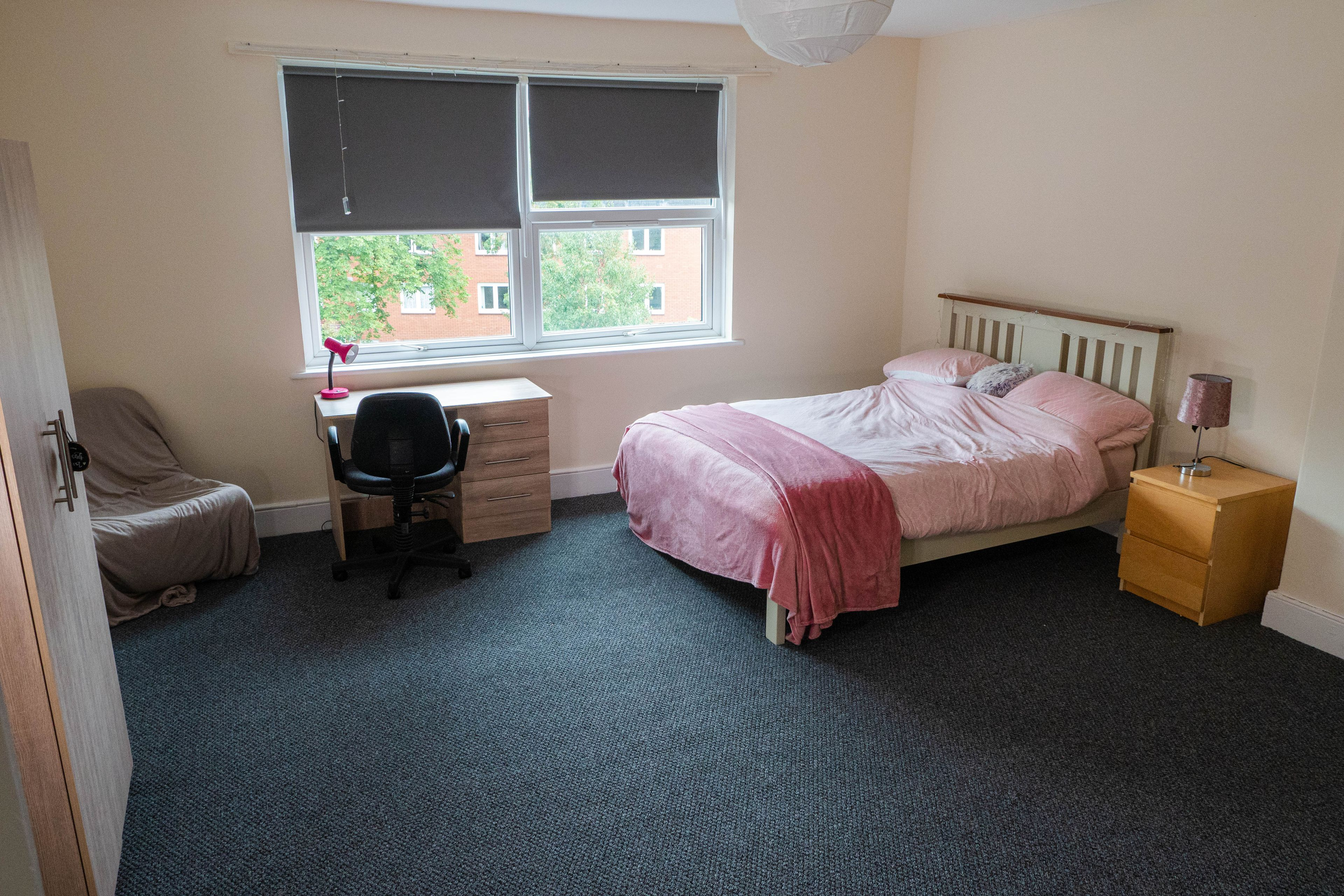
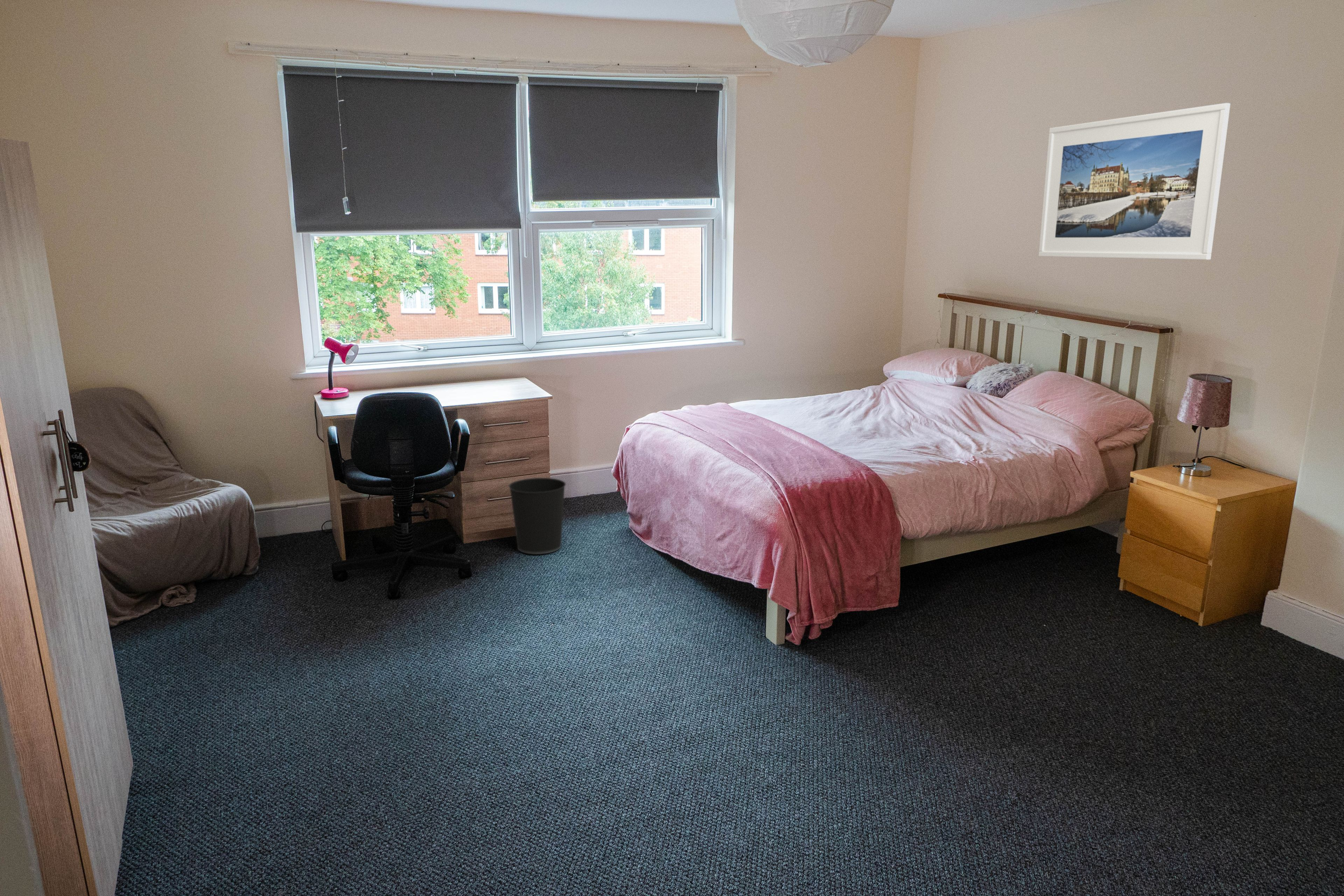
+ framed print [1038,103,1231,260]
+ wastebasket [508,477,566,555]
